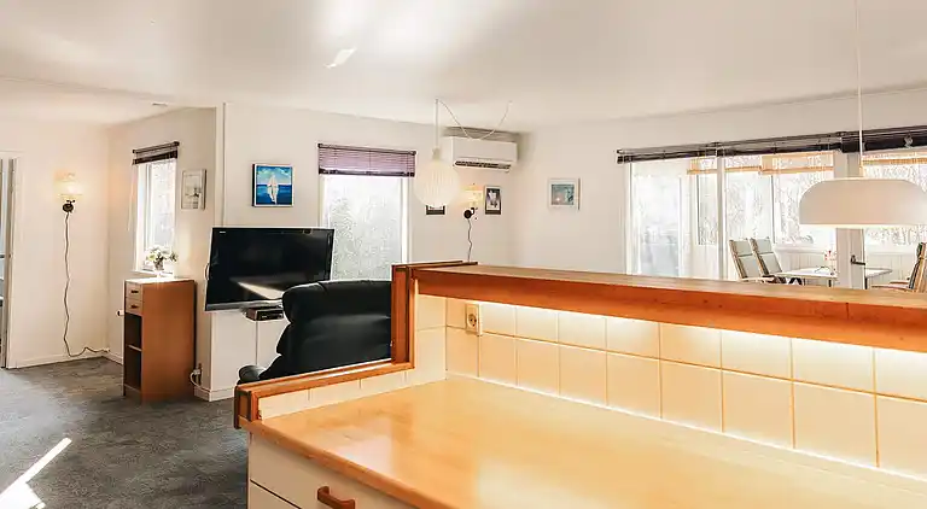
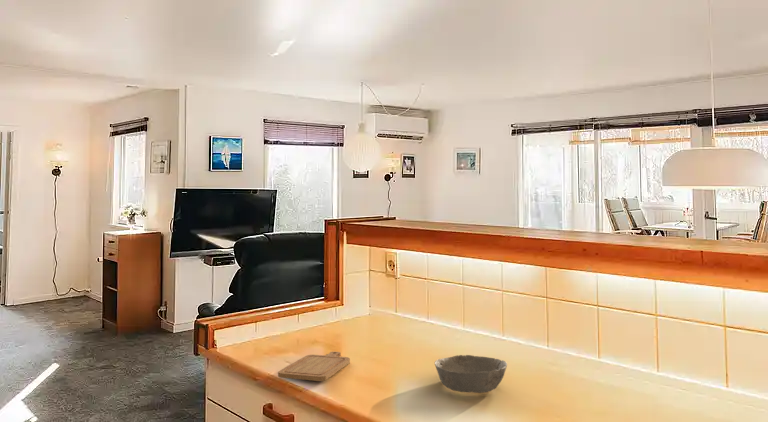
+ chopping board [277,351,351,382]
+ bowl [434,354,508,394]
